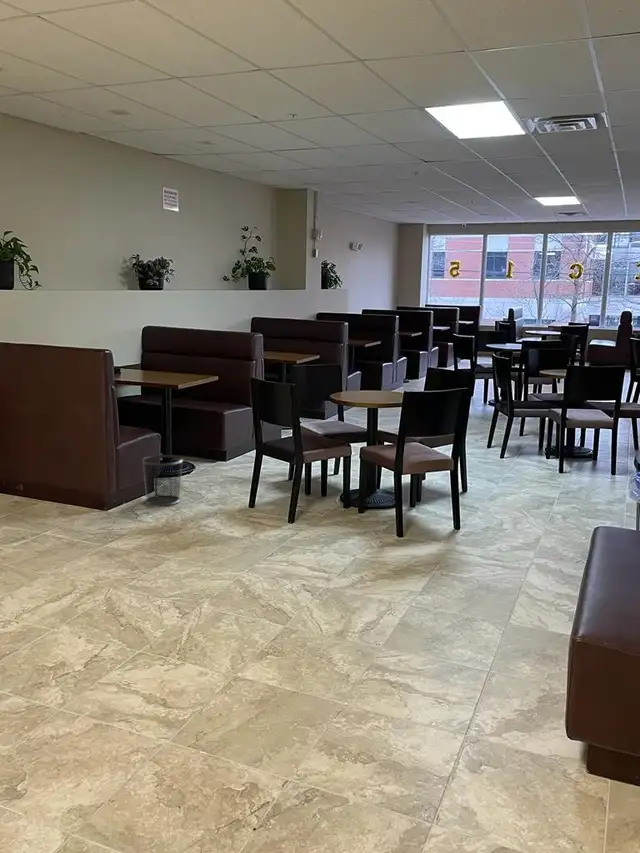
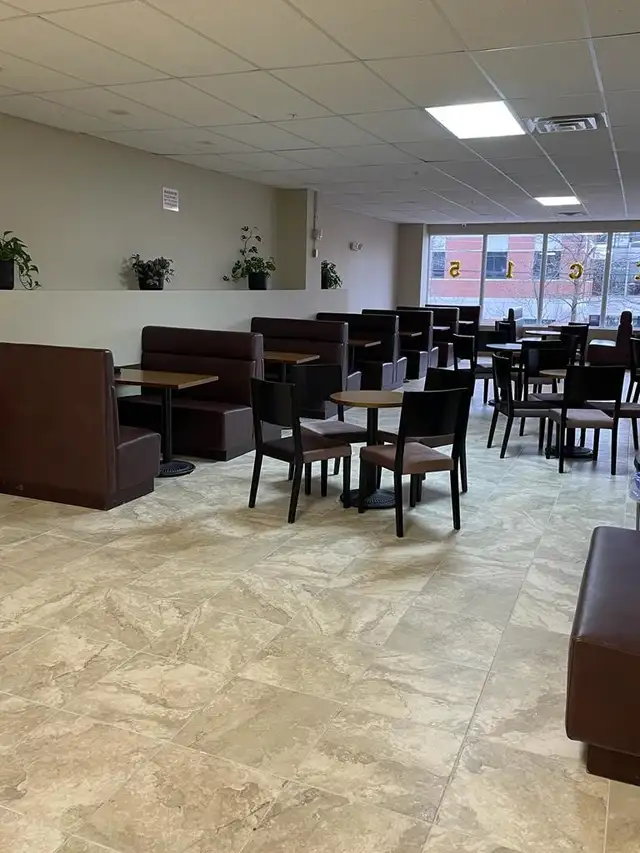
- waste bin [141,454,184,507]
